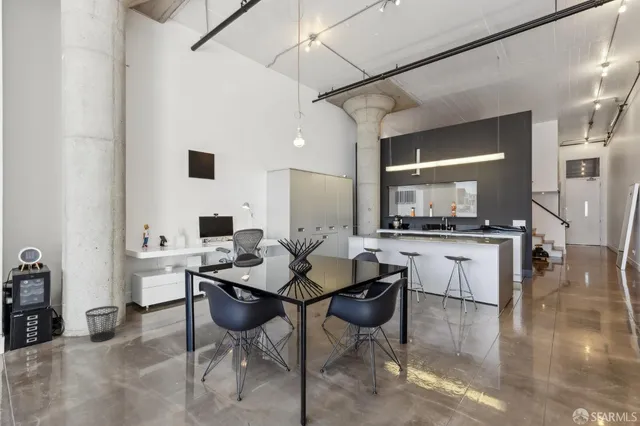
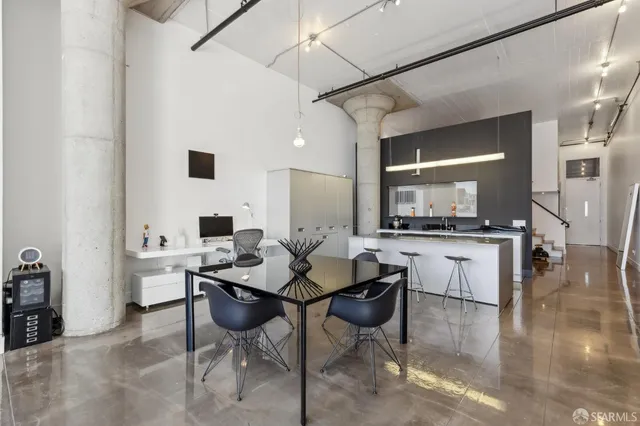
- wastebasket [84,305,120,343]
